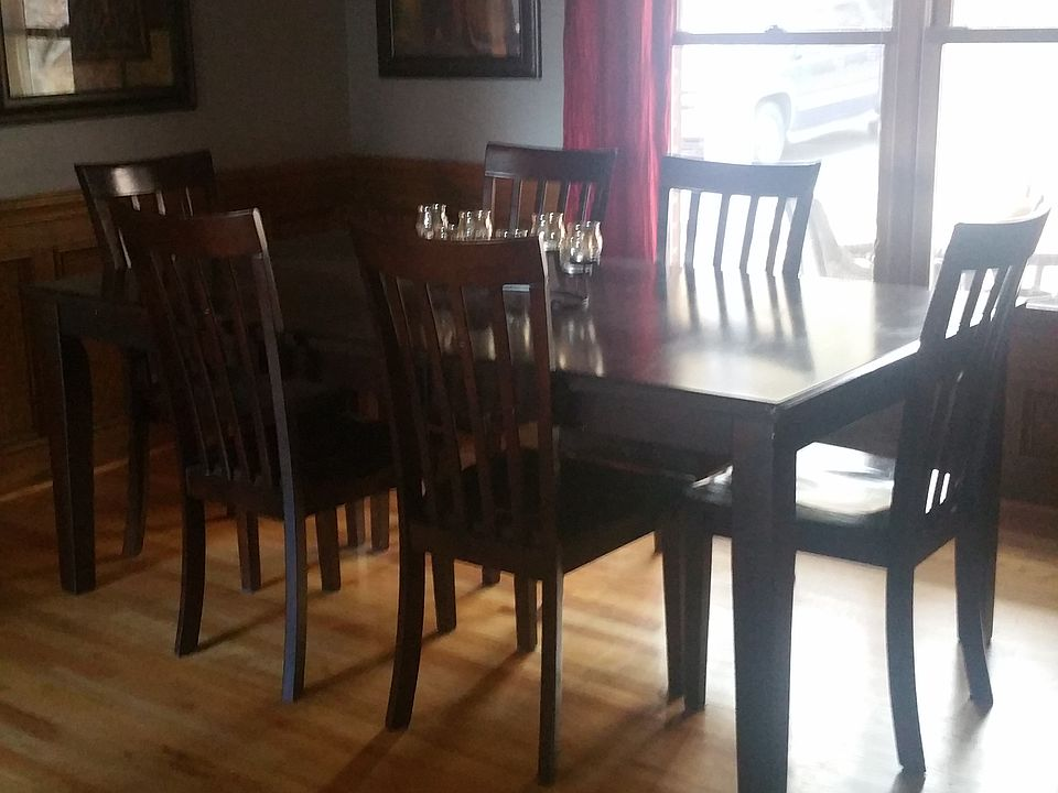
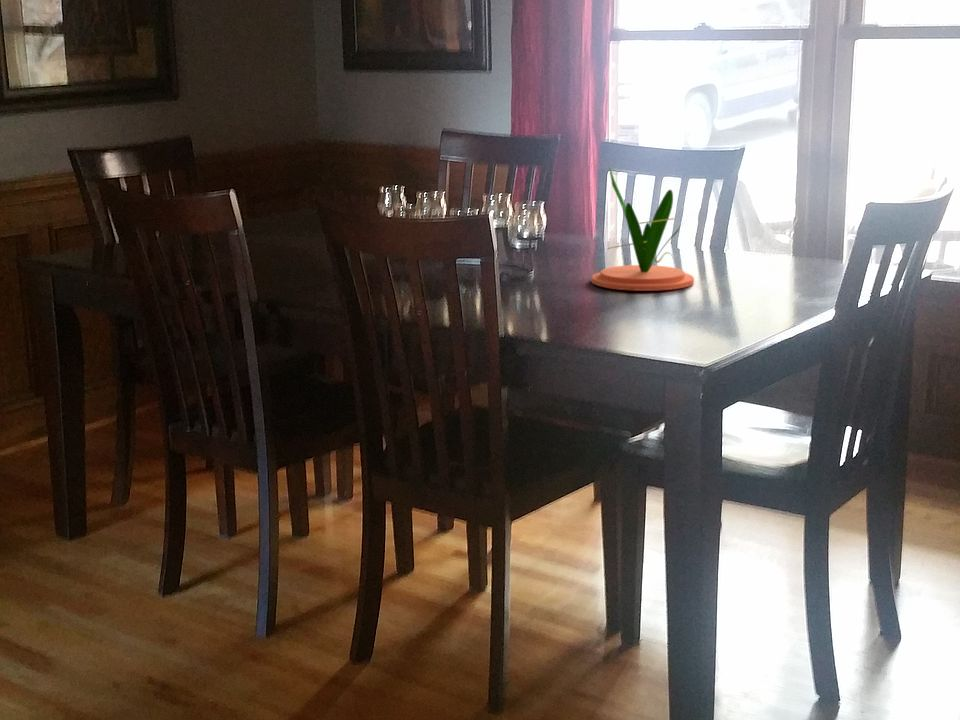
+ plant [590,166,695,292]
